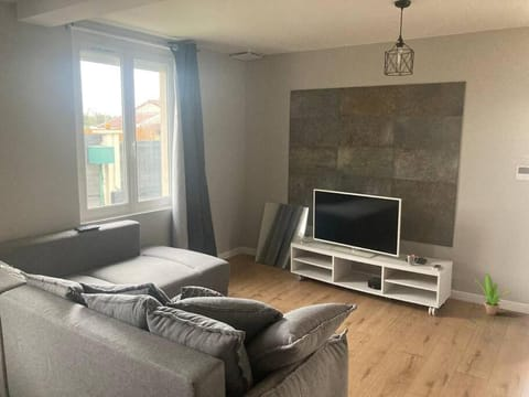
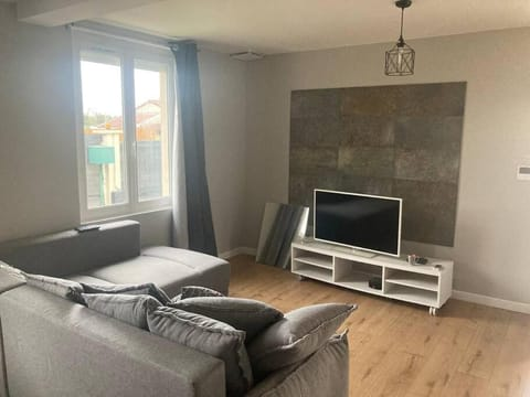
- potted plant [475,272,512,316]
